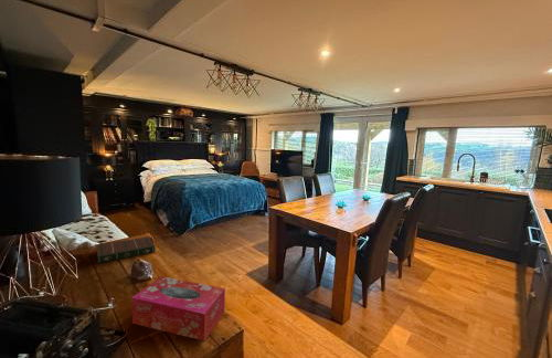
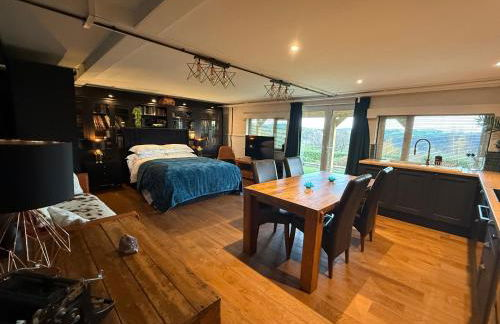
- tissue box [130,275,226,343]
- book [96,235,157,265]
